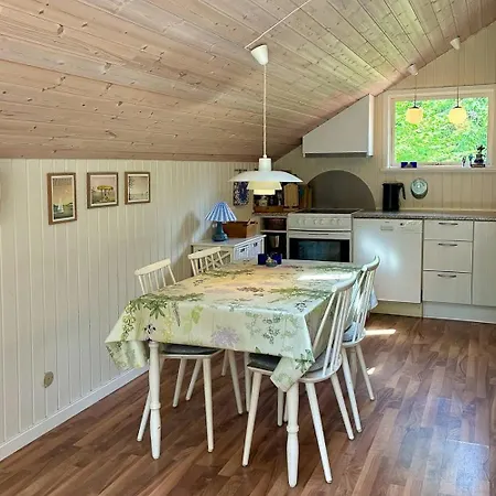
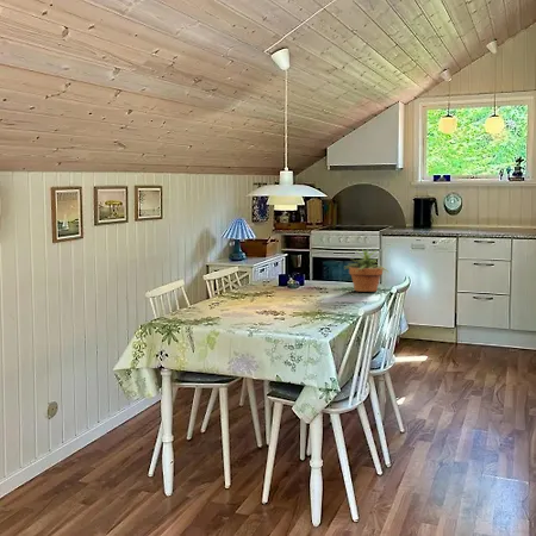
+ potted plant [344,247,391,293]
